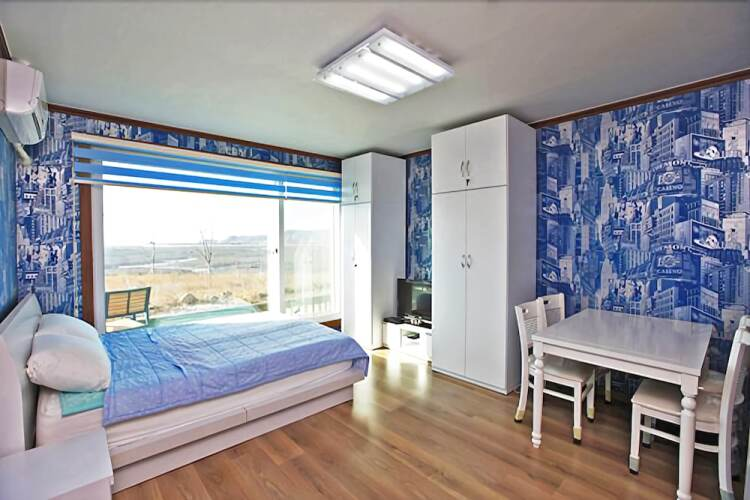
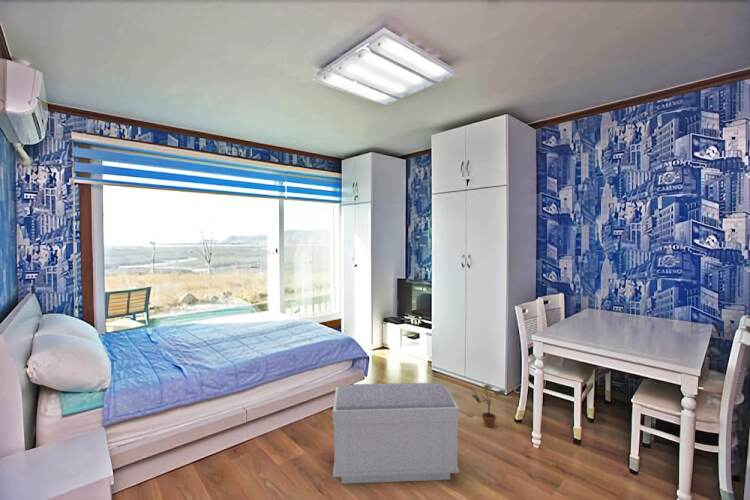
+ potted plant [471,380,507,428]
+ bench [332,382,460,485]
